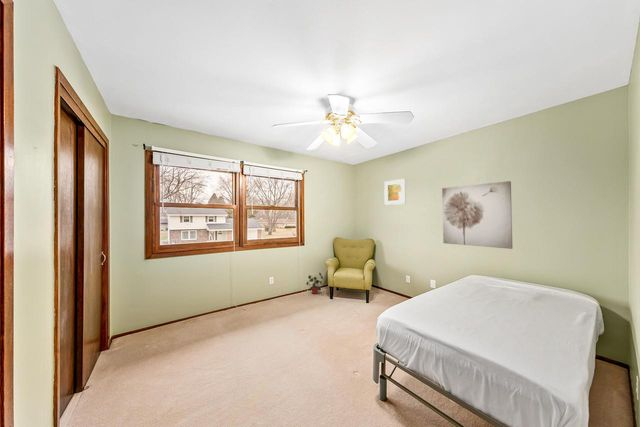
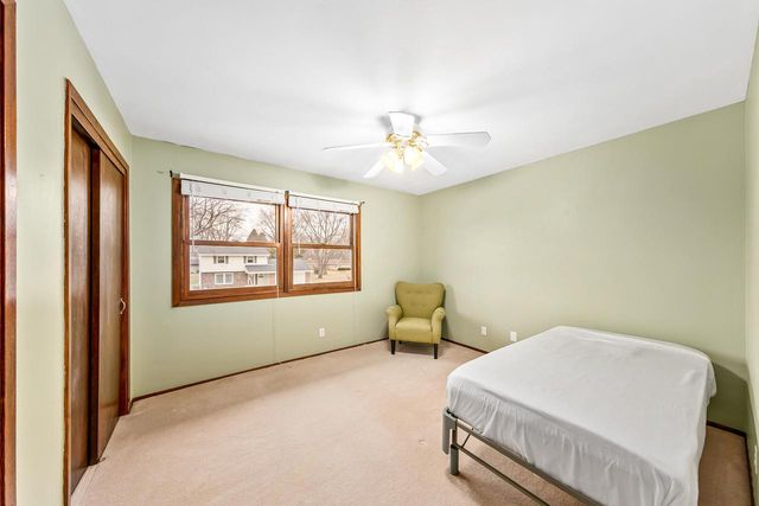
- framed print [383,178,407,206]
- potted plant [305,272,324,295]
- wall art [441,180,513,250]
